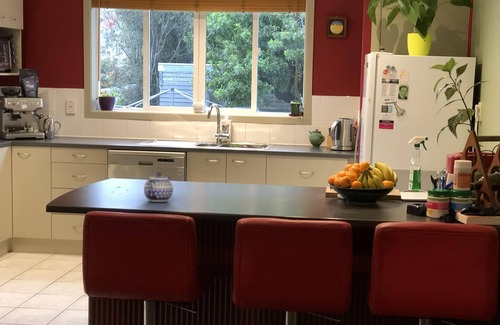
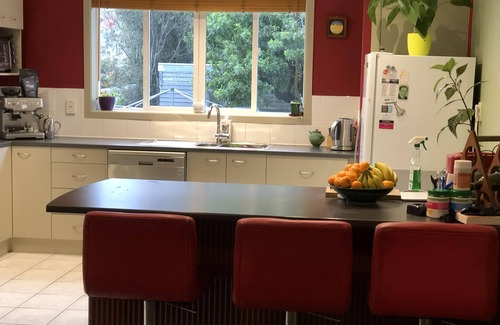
- teapot [143,171,174,203]
